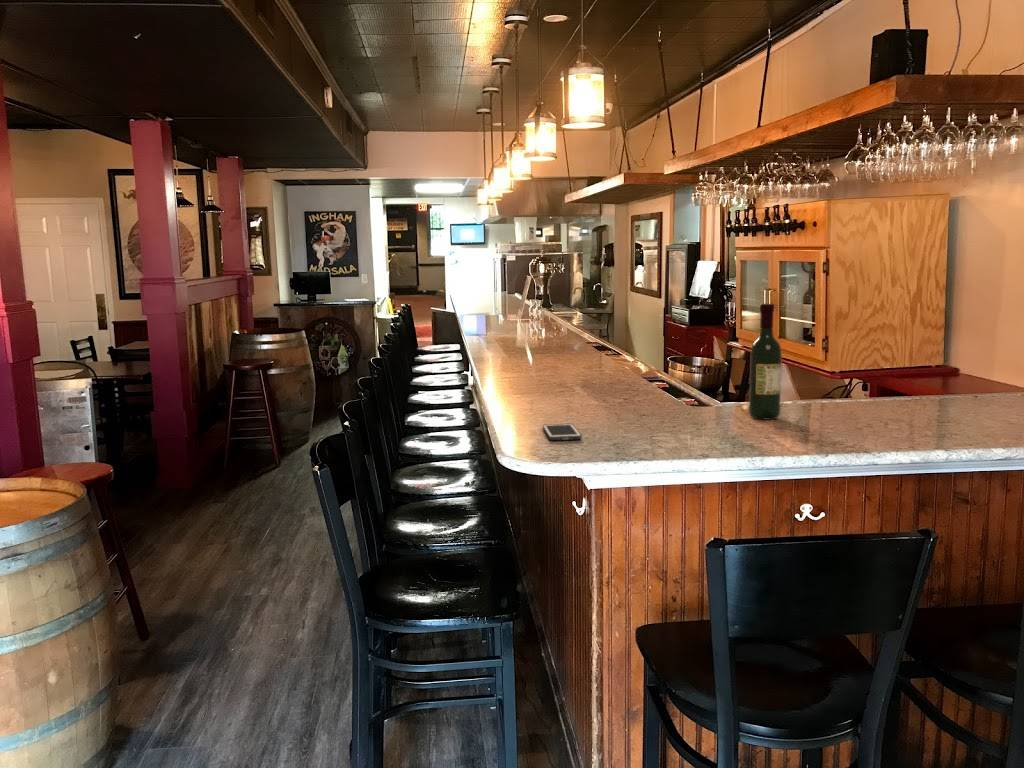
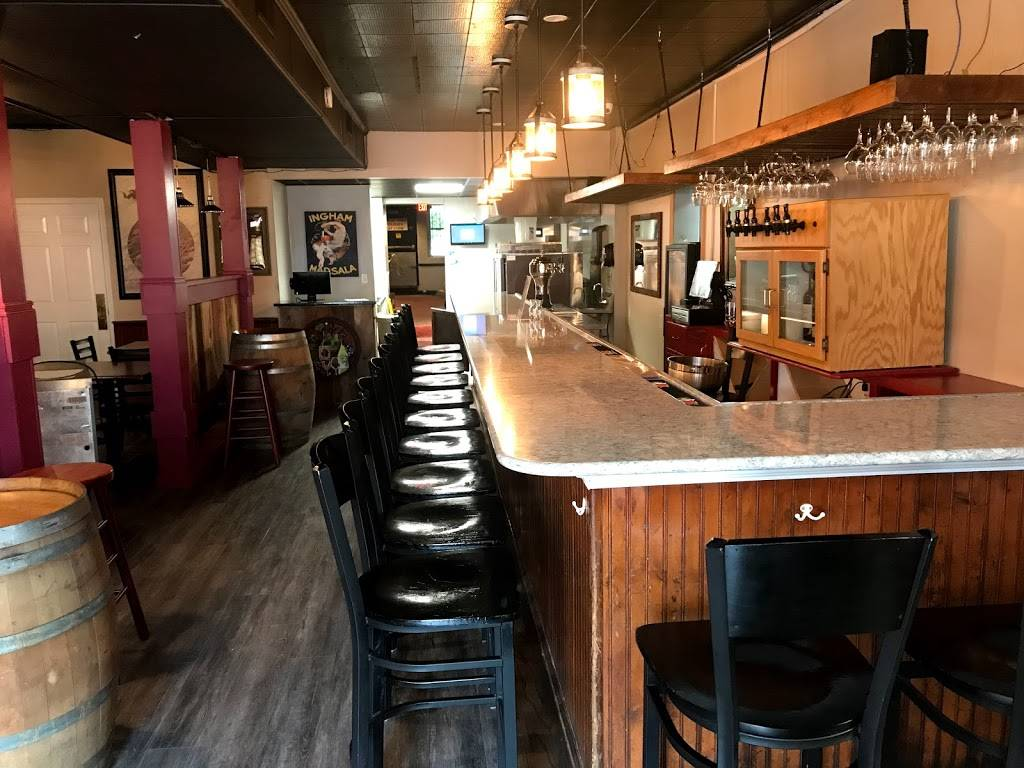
- wine bottle [748,303,783,420]
- cell phone [542,423,582,441]
